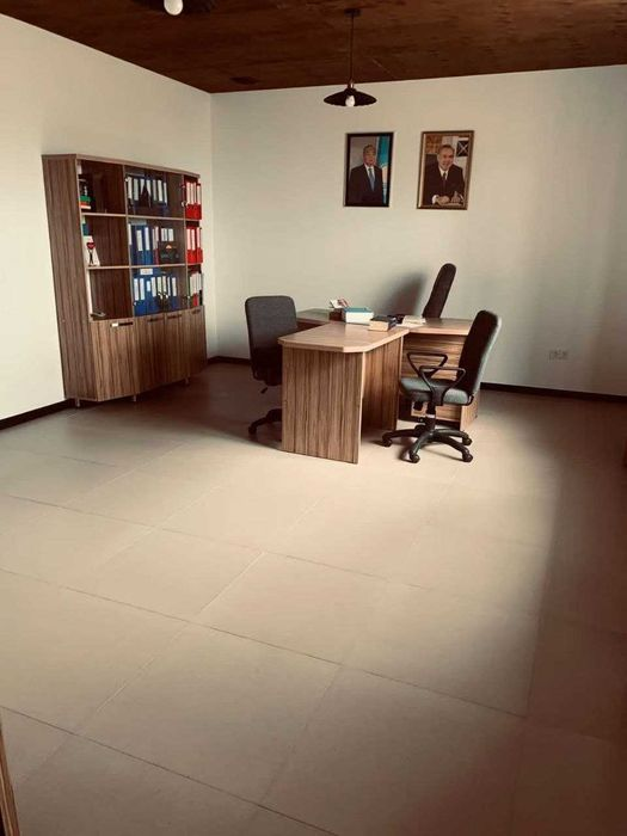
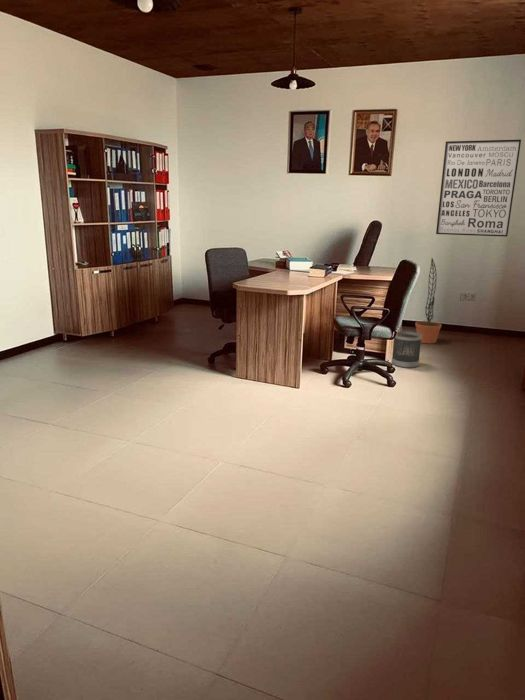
+ decorative plant [414,257,442,345]
+ wastebasket [390,330,422,369]
+ wall art [435,139,522,238]
